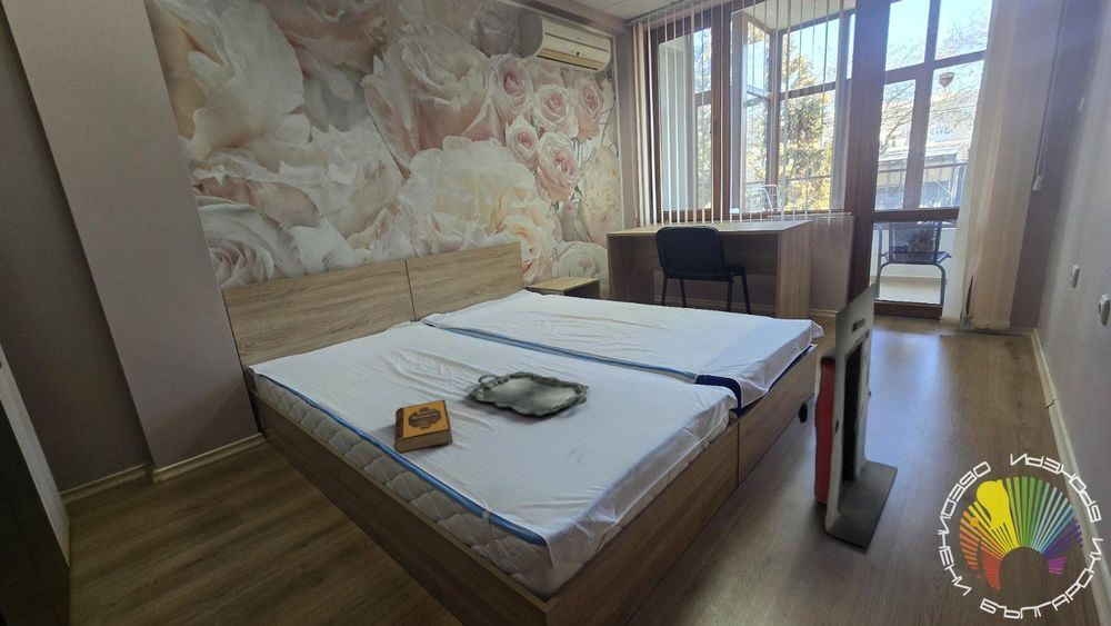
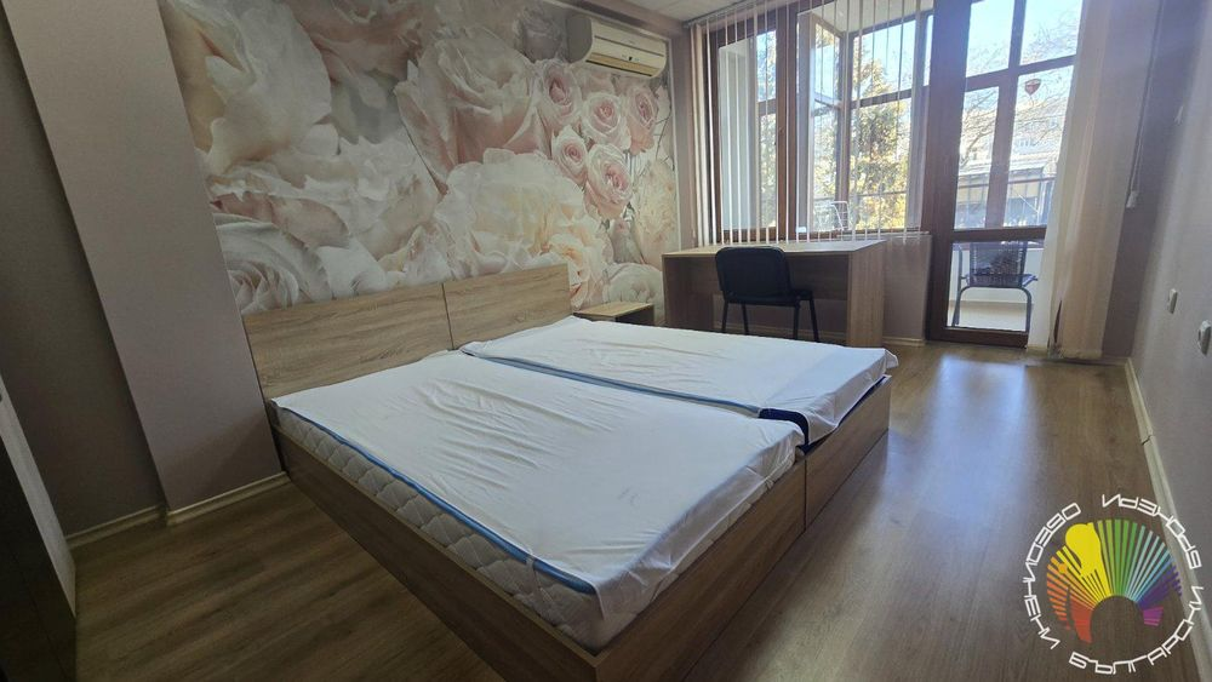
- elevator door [797,280,899,549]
- serving tray [468,370,590,417]
- hardback book [393,399,453,455]
